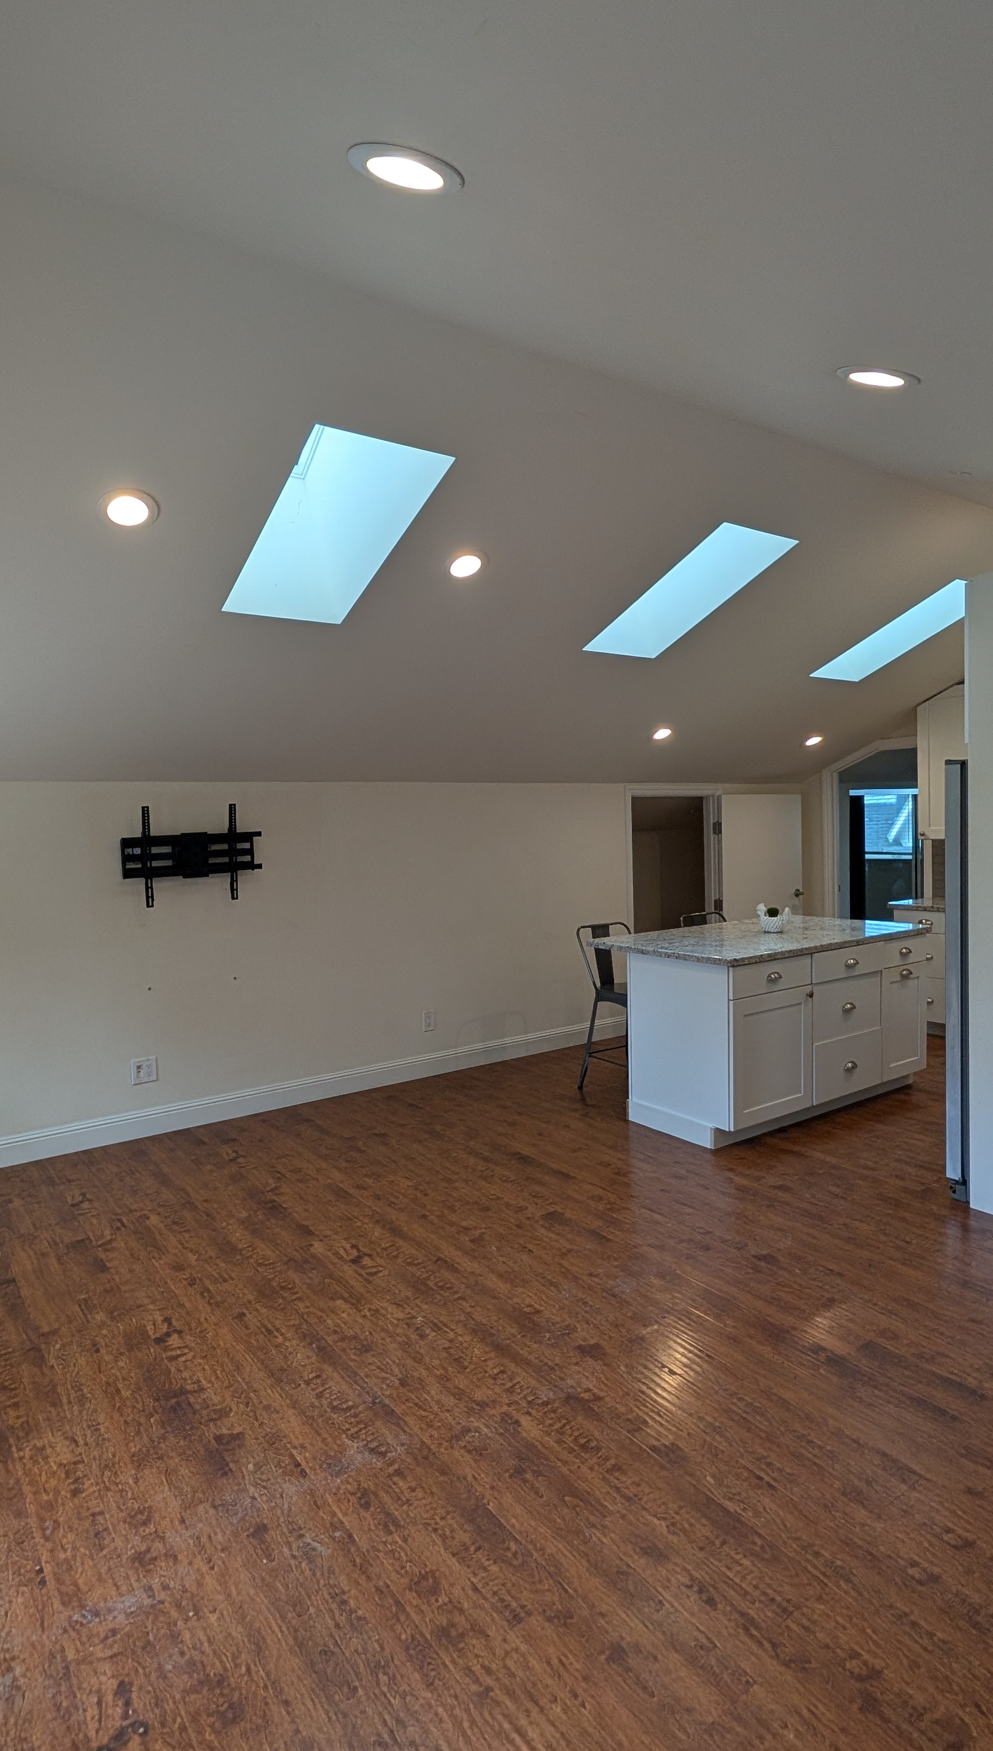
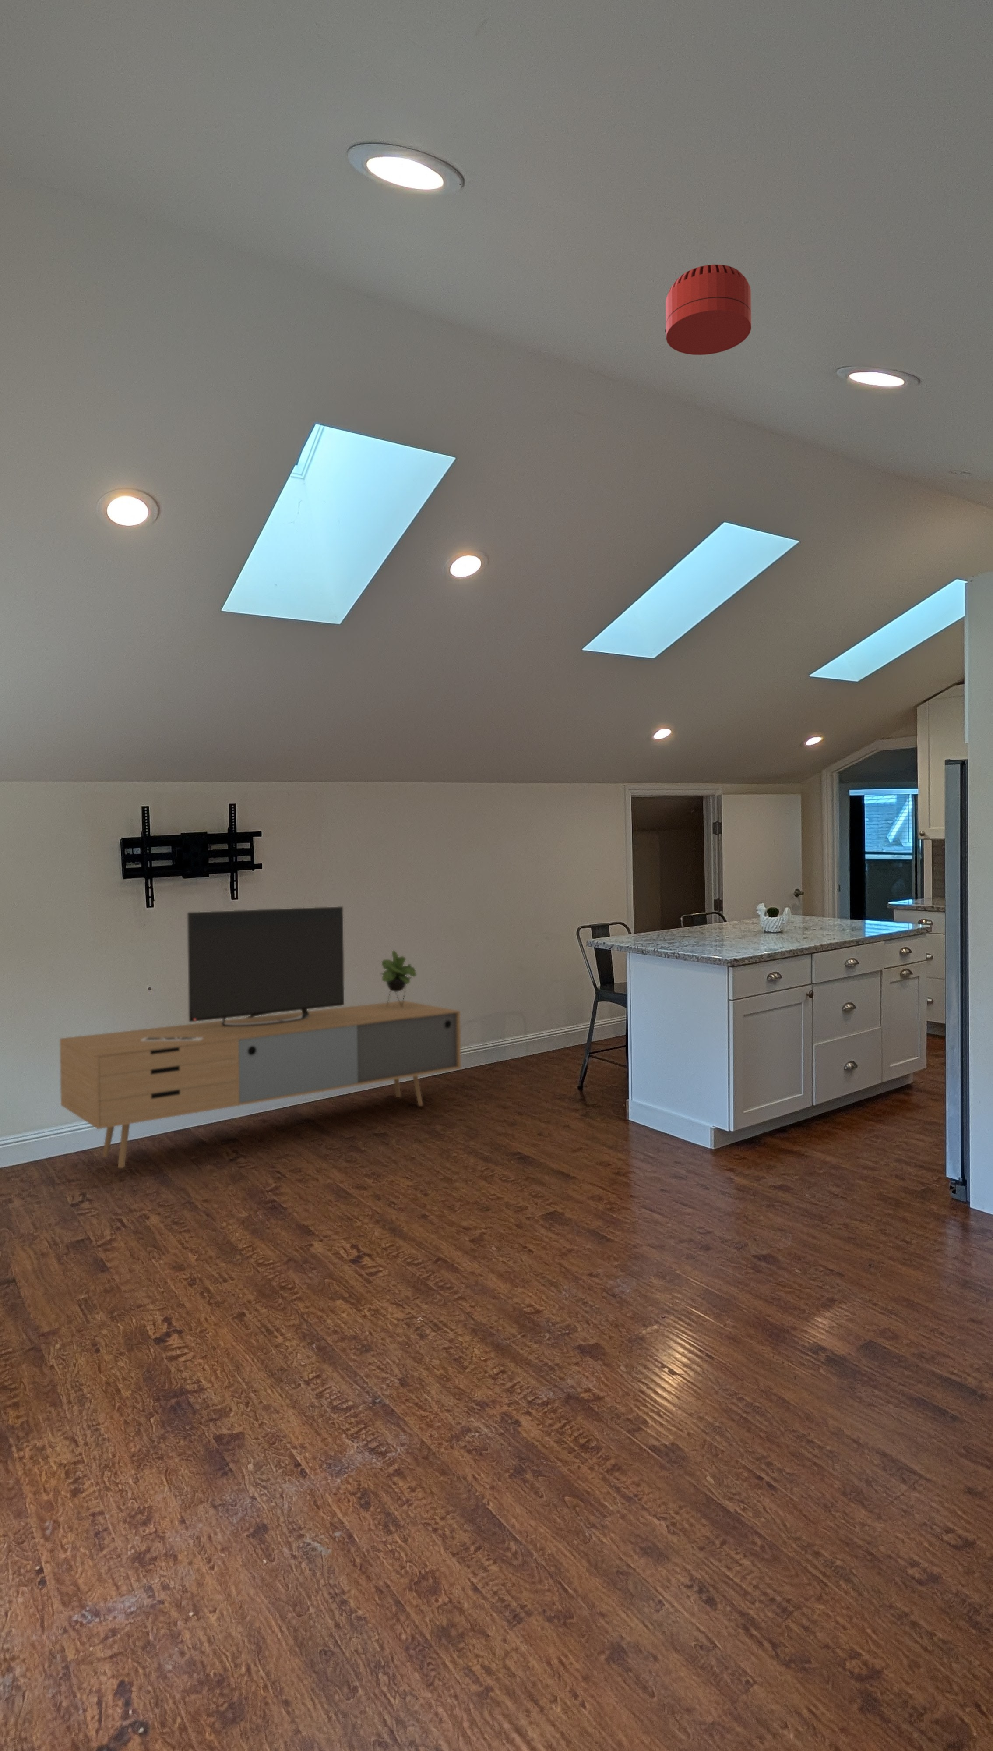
+ media console [60,906,462,1169]
+ smoke detector [665,265,751,355]
